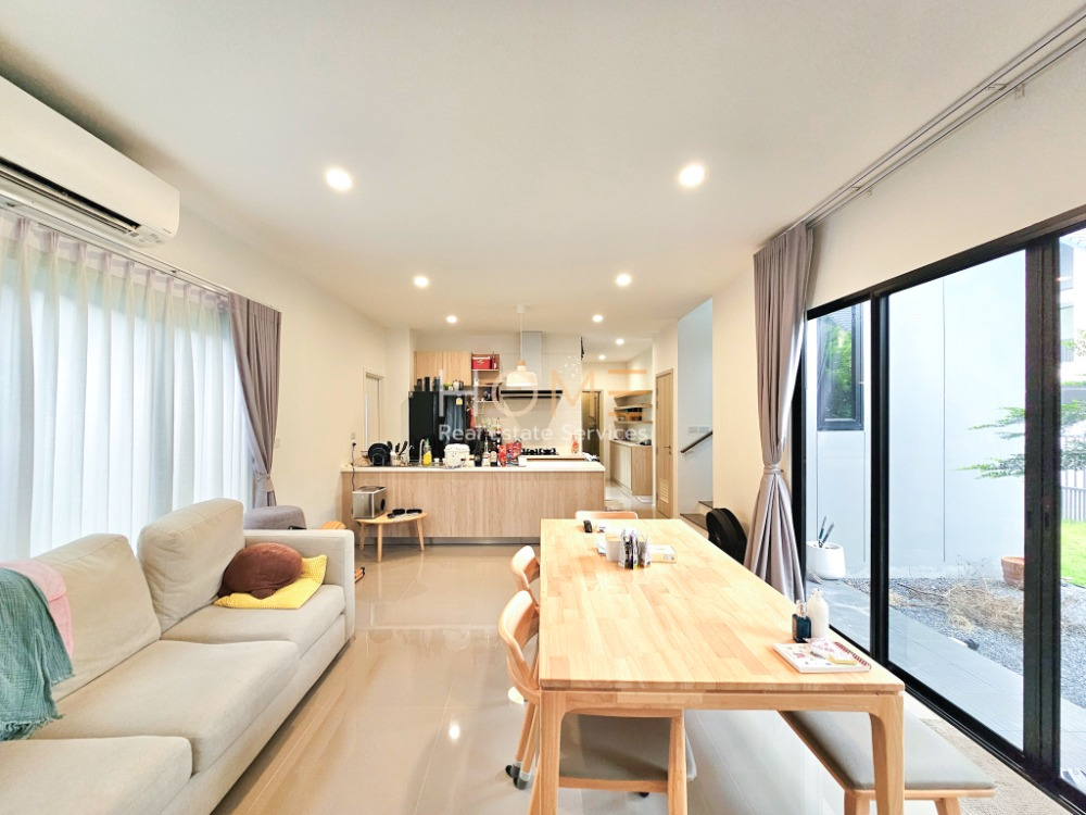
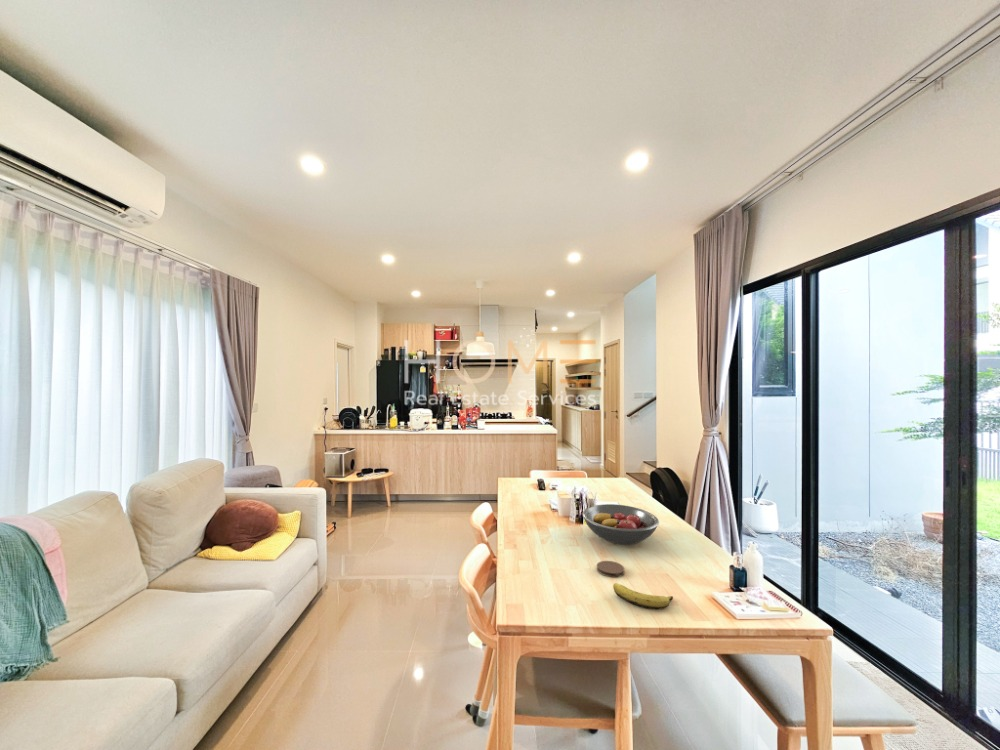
+ banana [612,582,674,610]
+ fruit bowl [581,503,660,545]
+ coaster [596,560,625,578]
